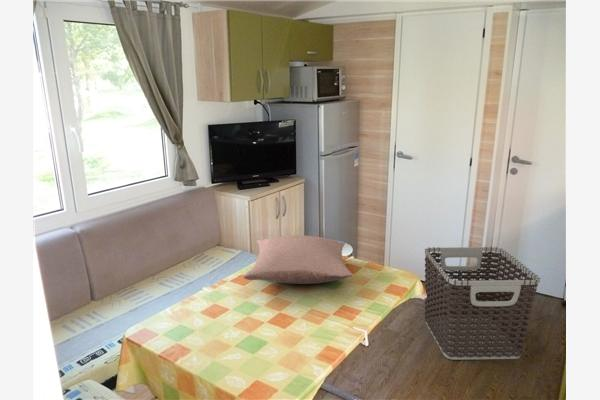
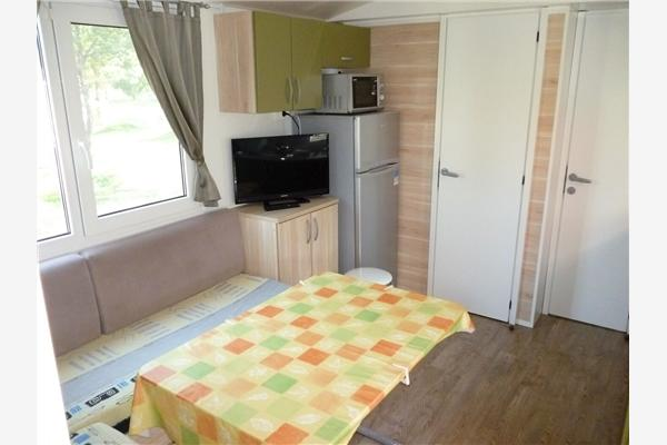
- clothes hamper [424,246,541,361]
- pillow [242,234,353,285]
